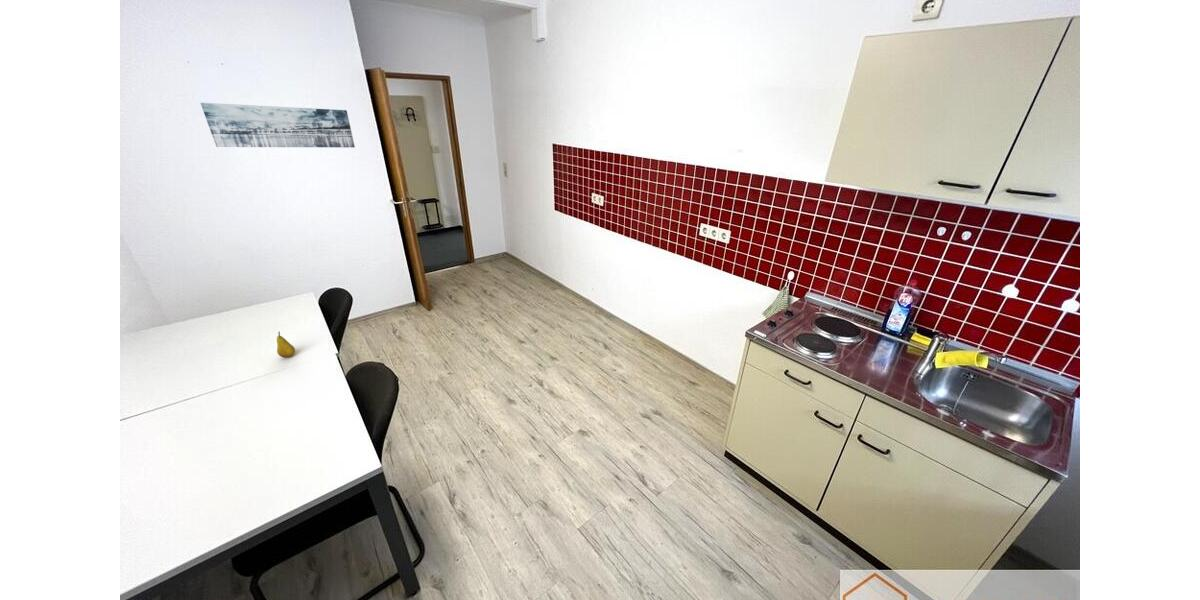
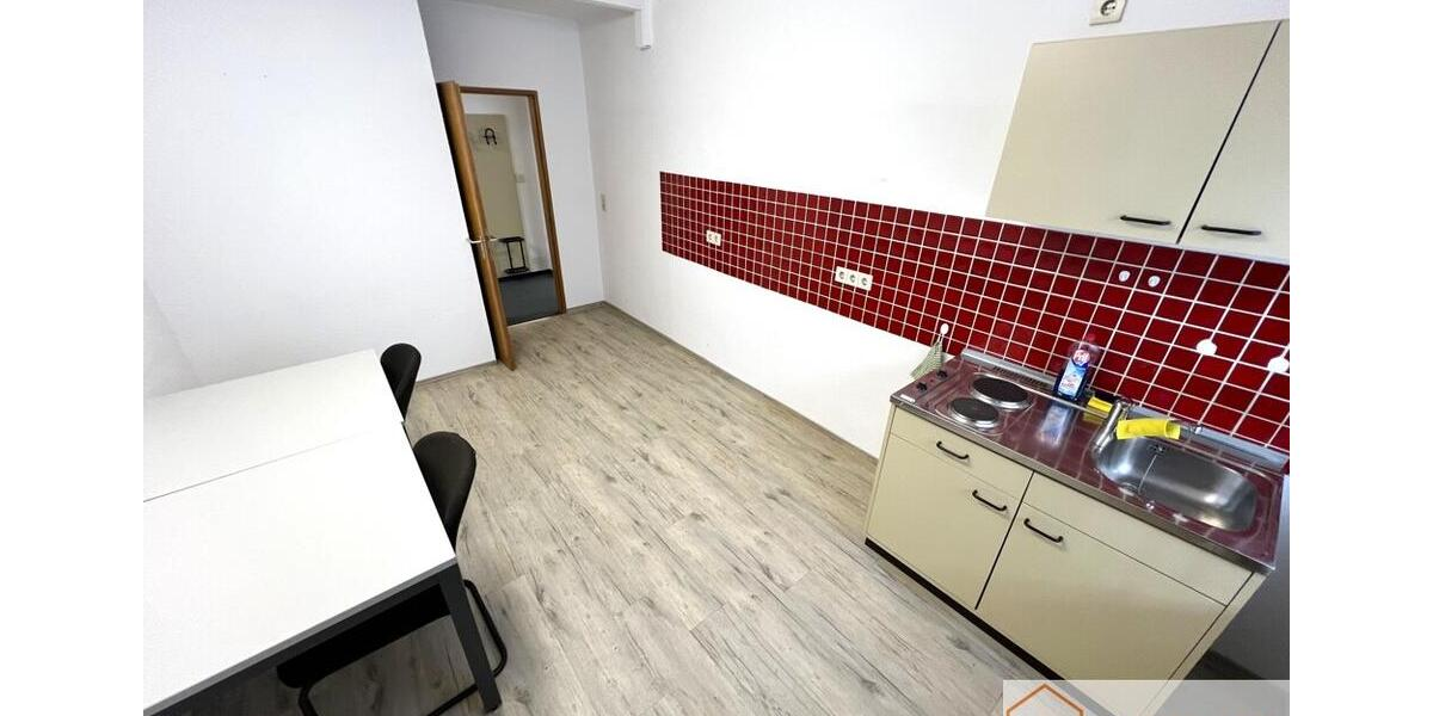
- fruit [276,330,296,358]
- wall art [200,102,356,148]
